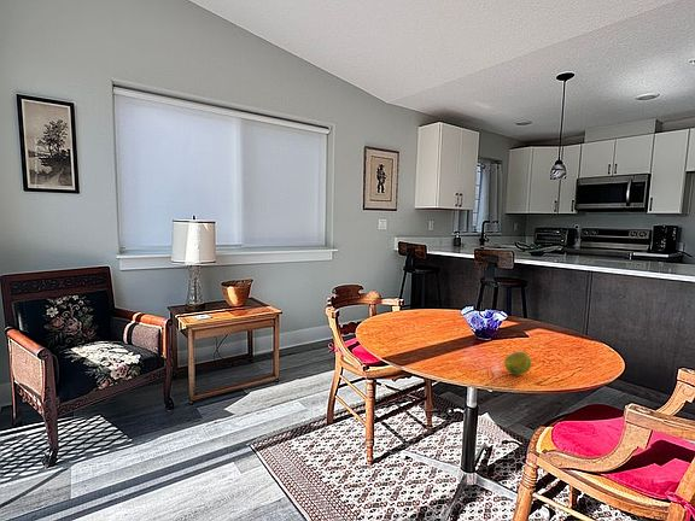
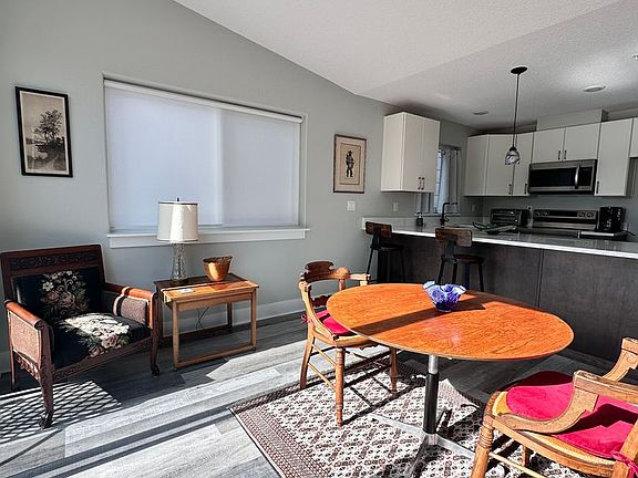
- fruit [503,351,532,376]
